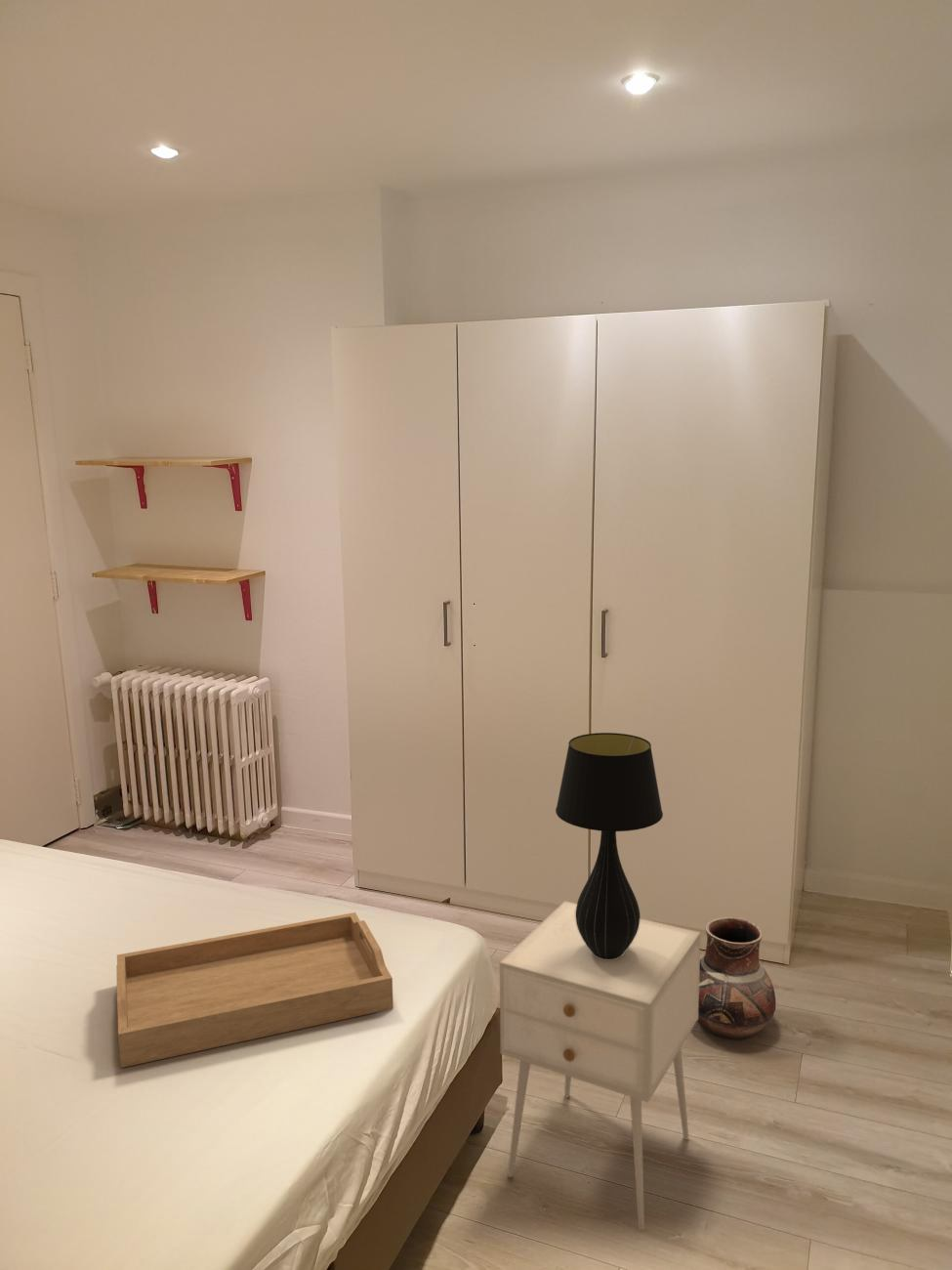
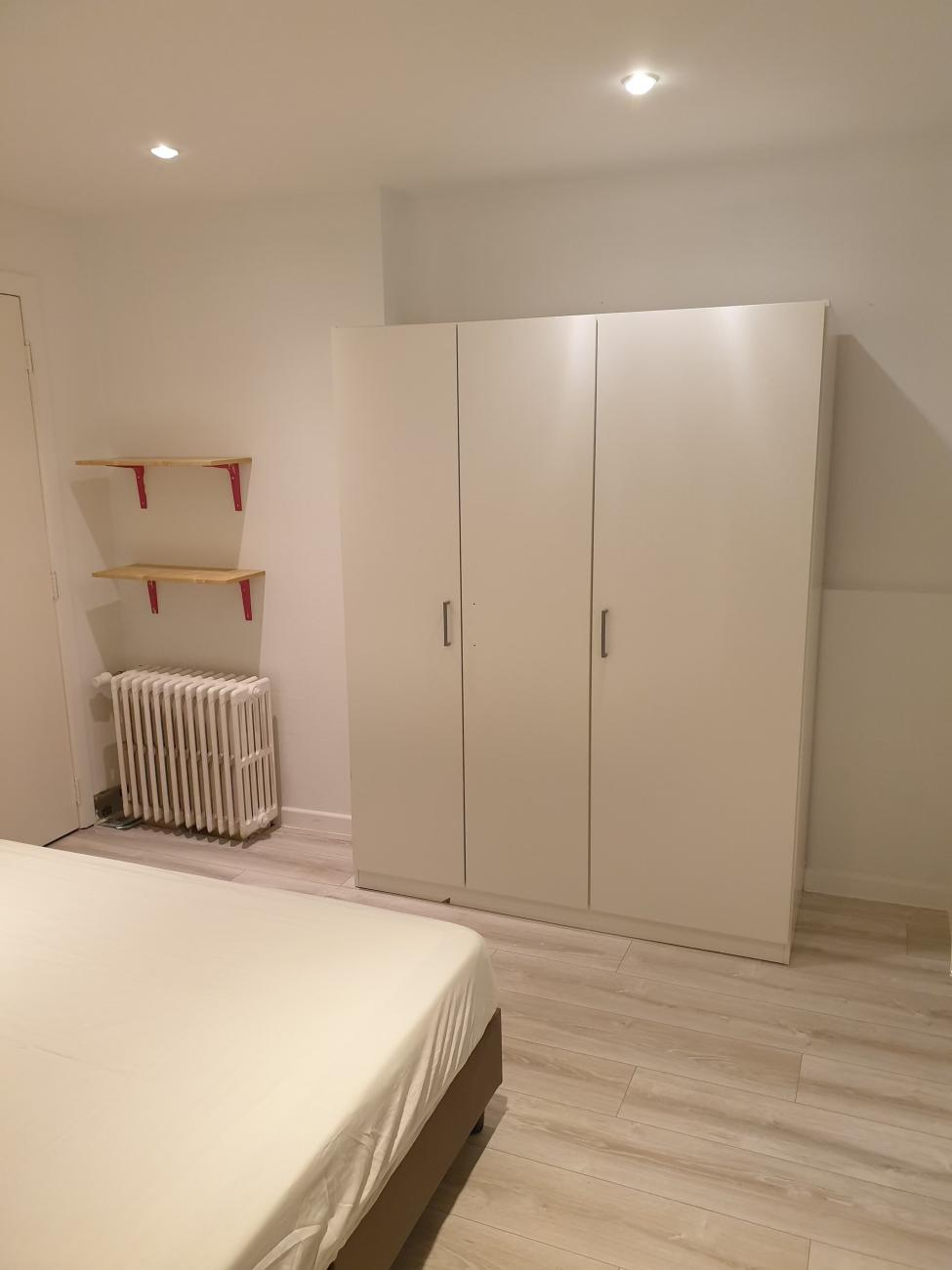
- serving tray [115,911,394,1069]
- ceramic pot [697,915,776,1040]
- table lamp [555,732,664,959]
- nightstand [499,900,701,1231]
